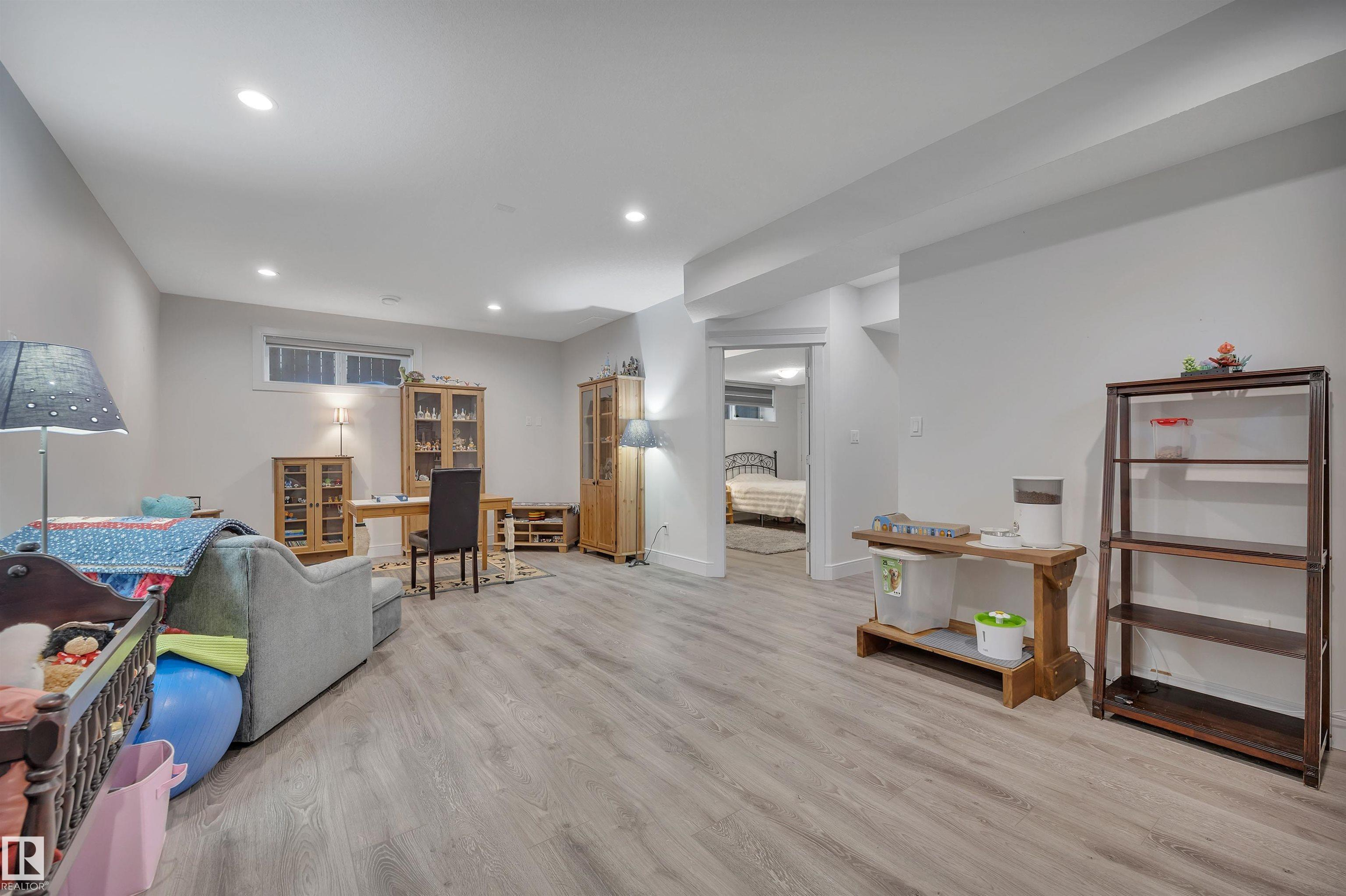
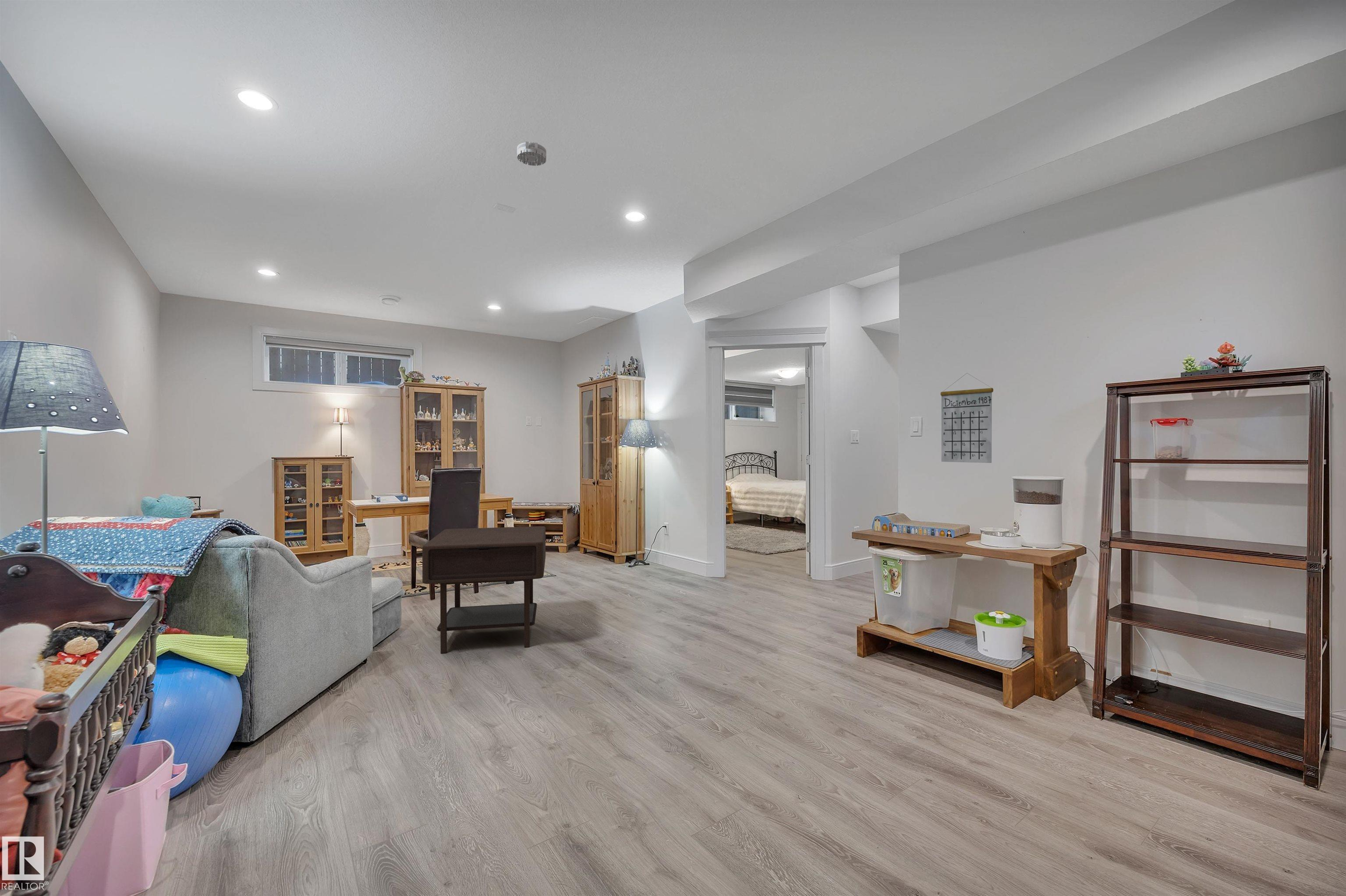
+ side table [422,526,546,654]
+ calendar [940,373,994,463]
+ smoke detector [517,141,547,166]
